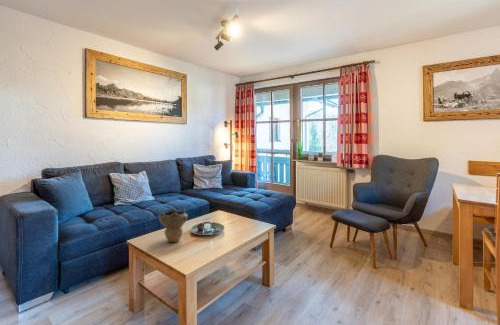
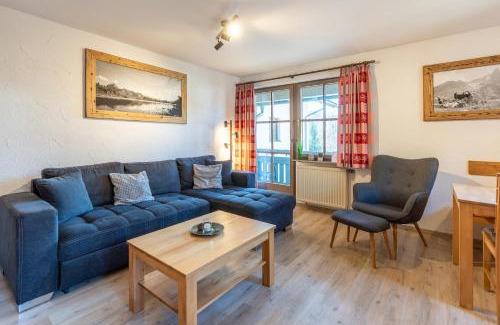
- decorative bowl [157,208,189,243]
